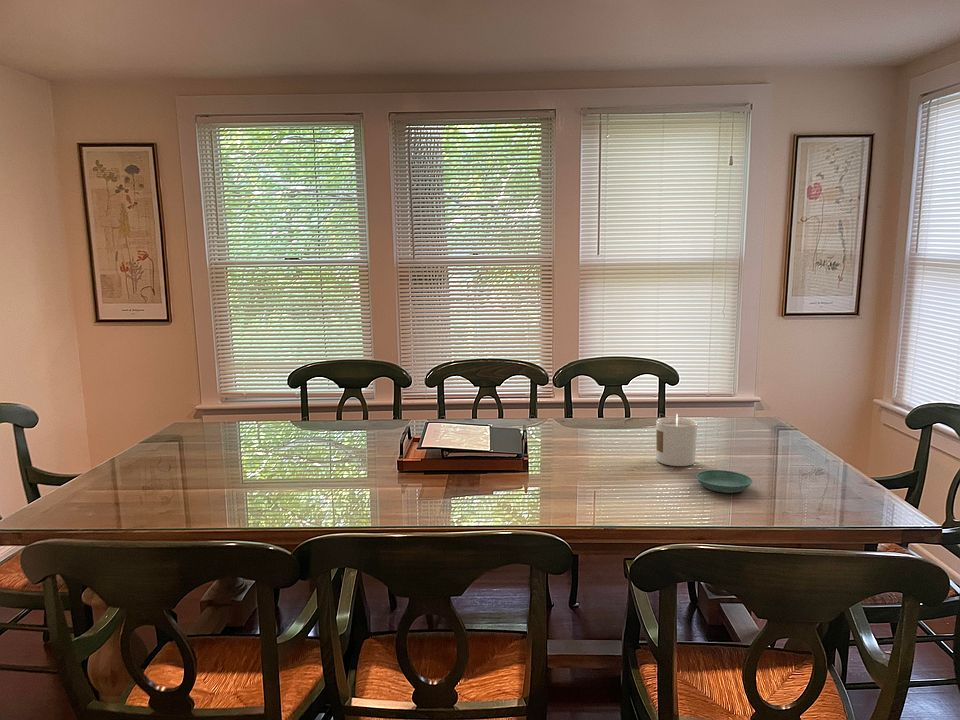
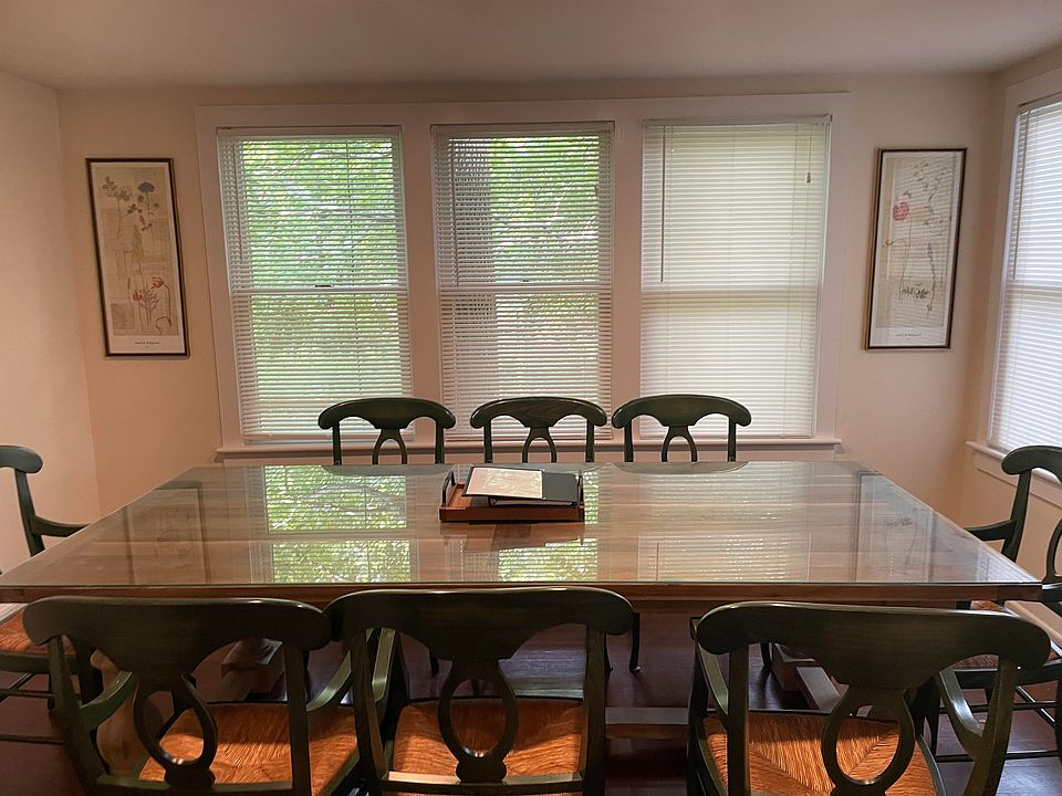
- candle [655,413,698,467]
- saucer [695,469,753,494]
